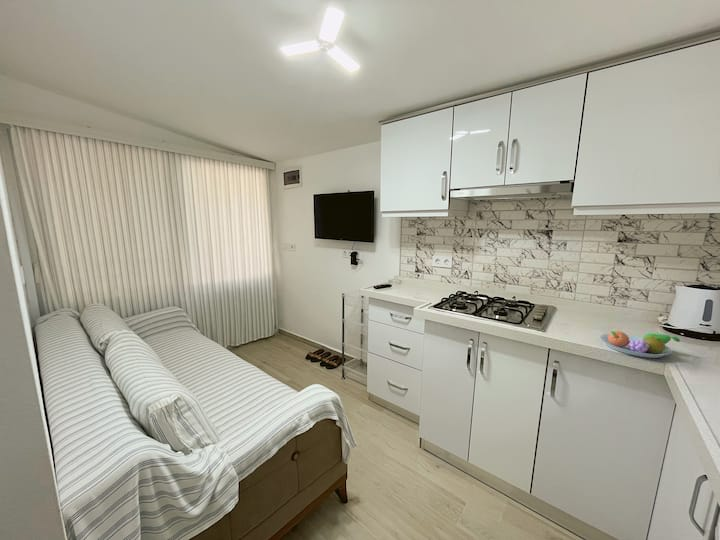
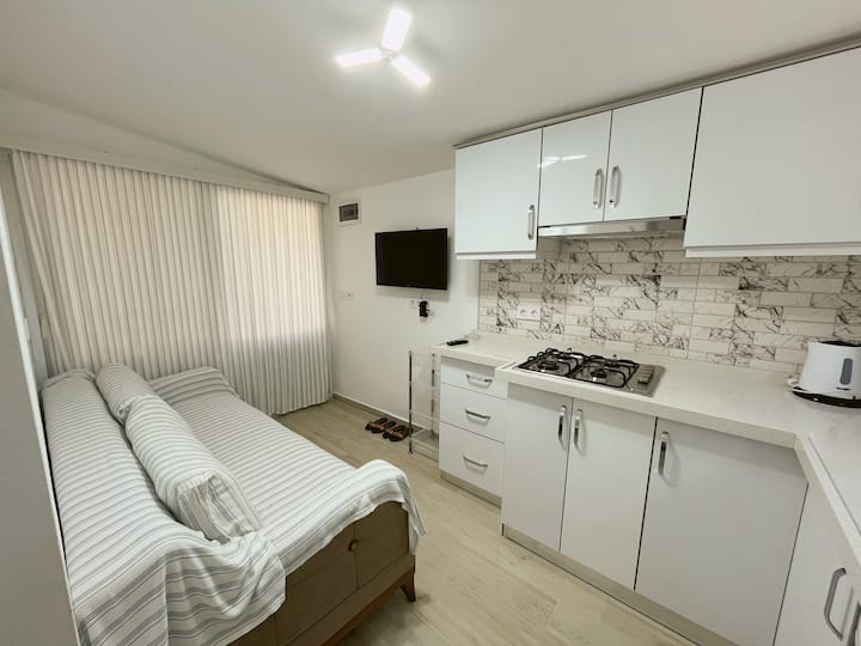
- fruit bowl [599,330,681,359]
